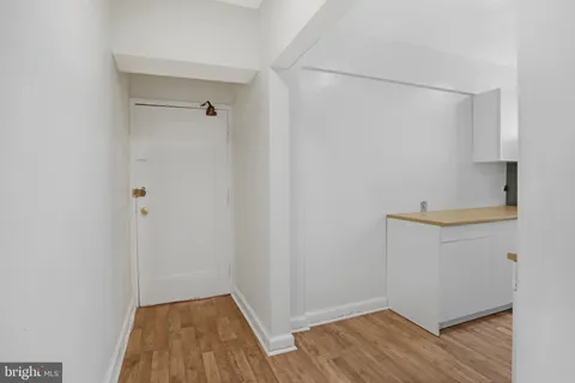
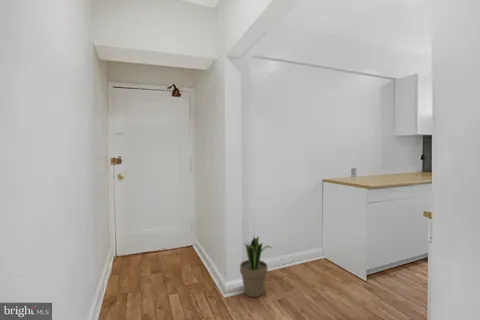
+ potted plant [239,235,272,298]
